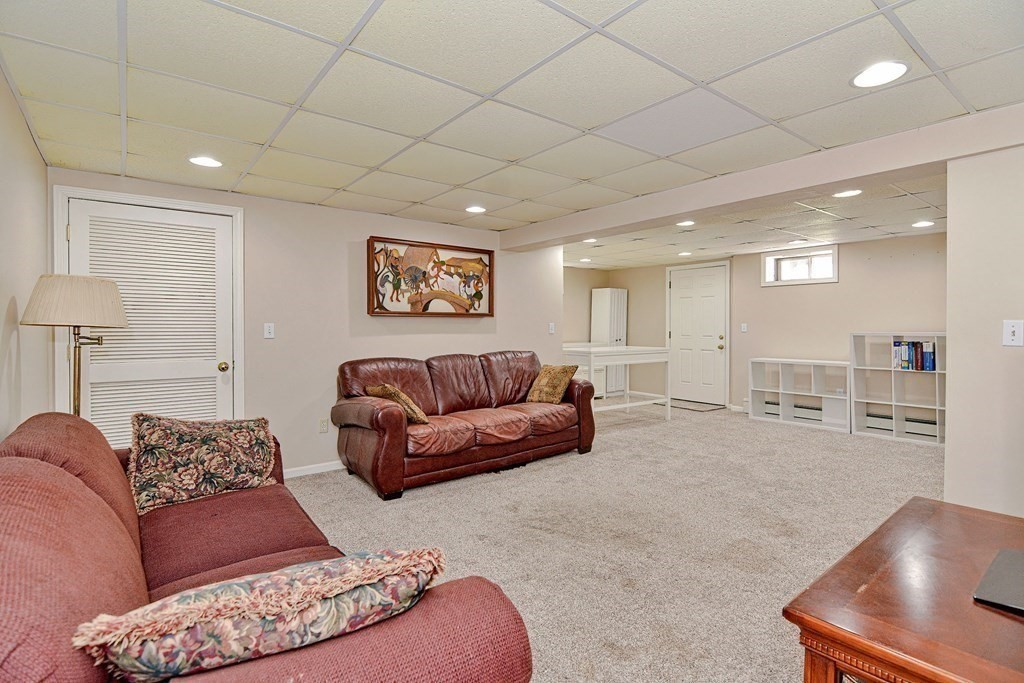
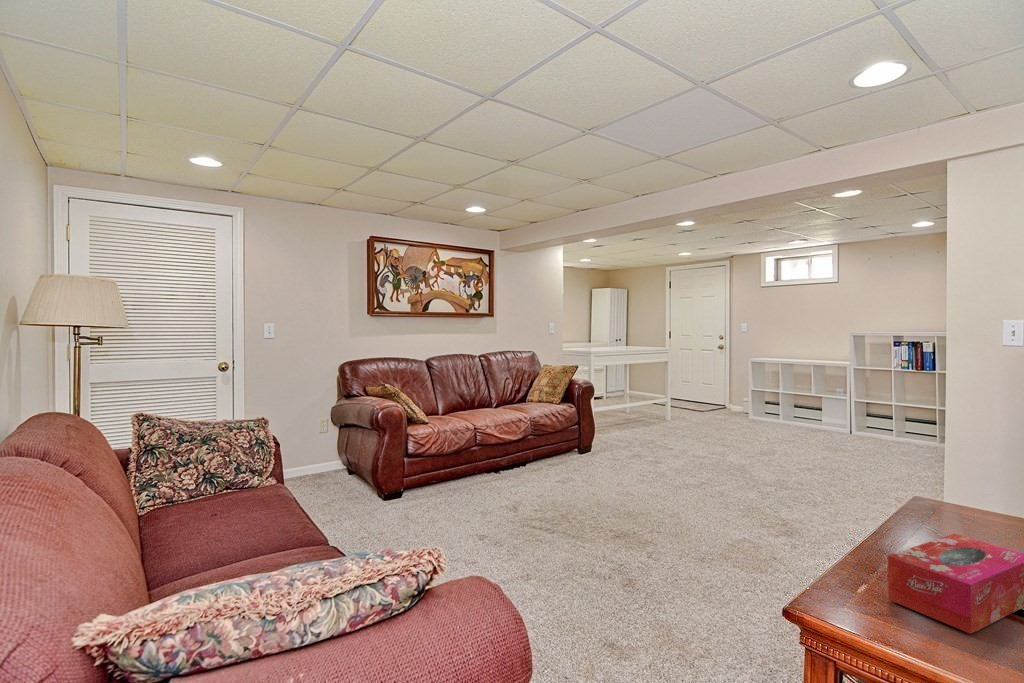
+ tissue box [887,533,1024,635]
